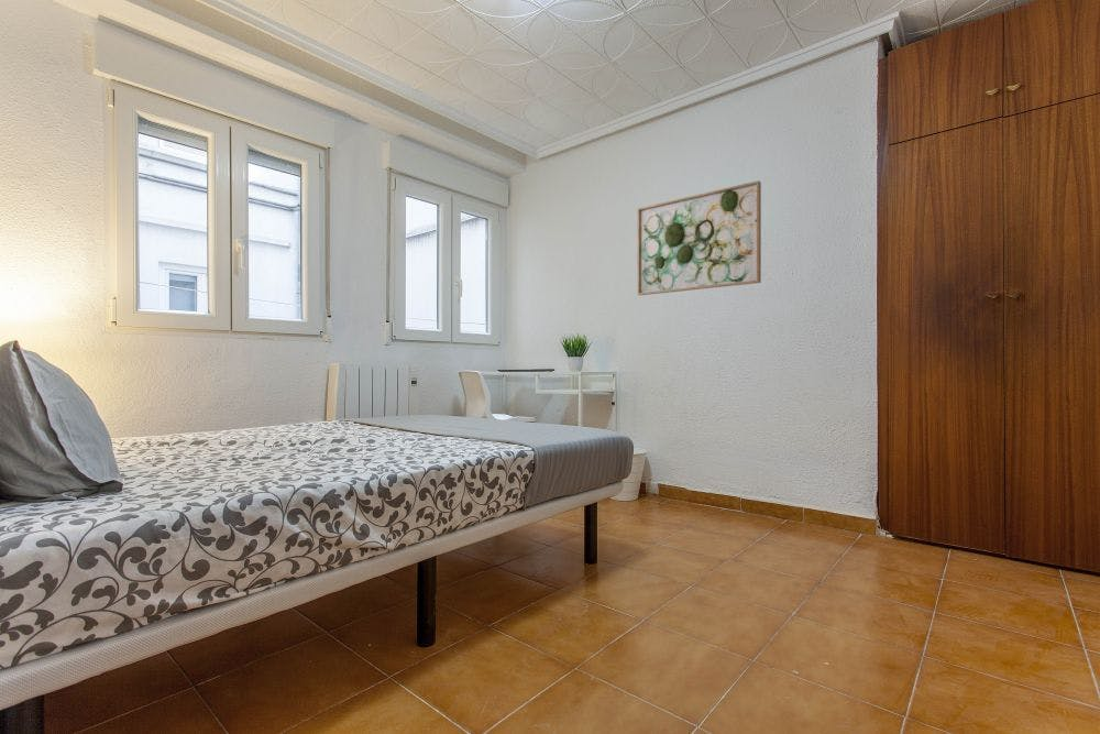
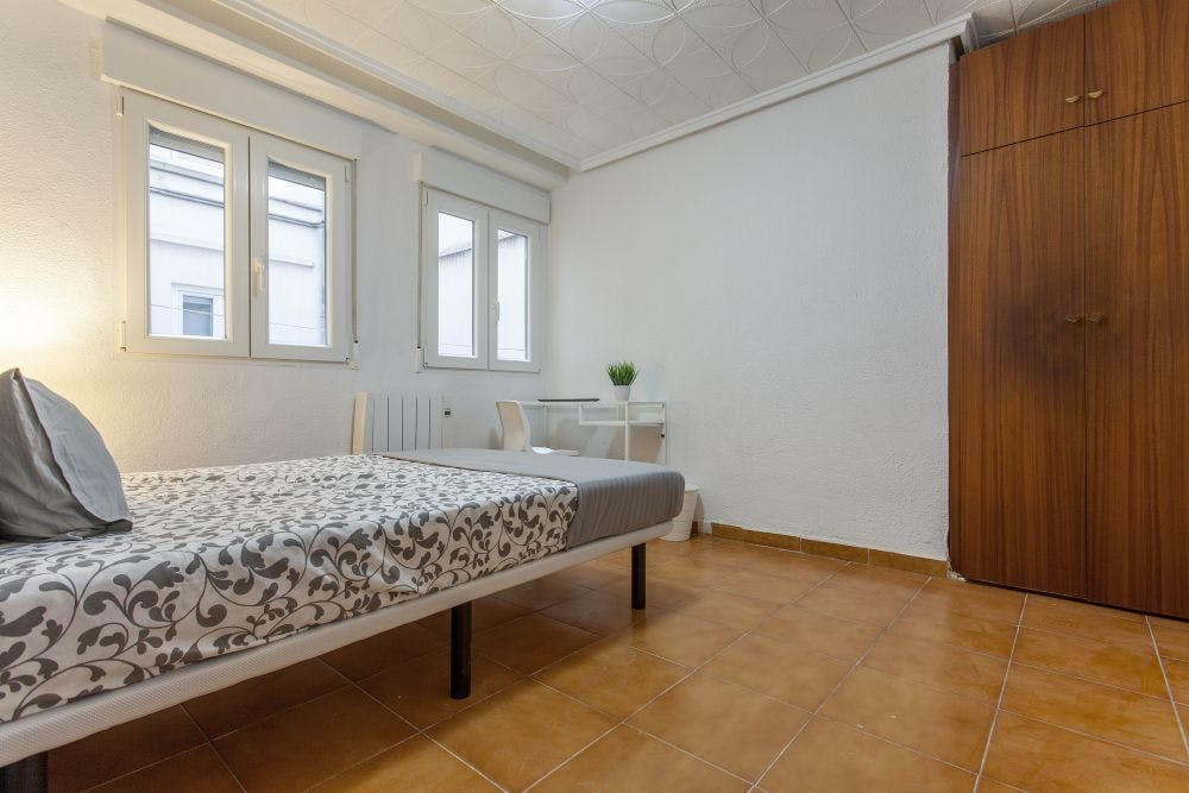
- wall art [636,179,762,296]
